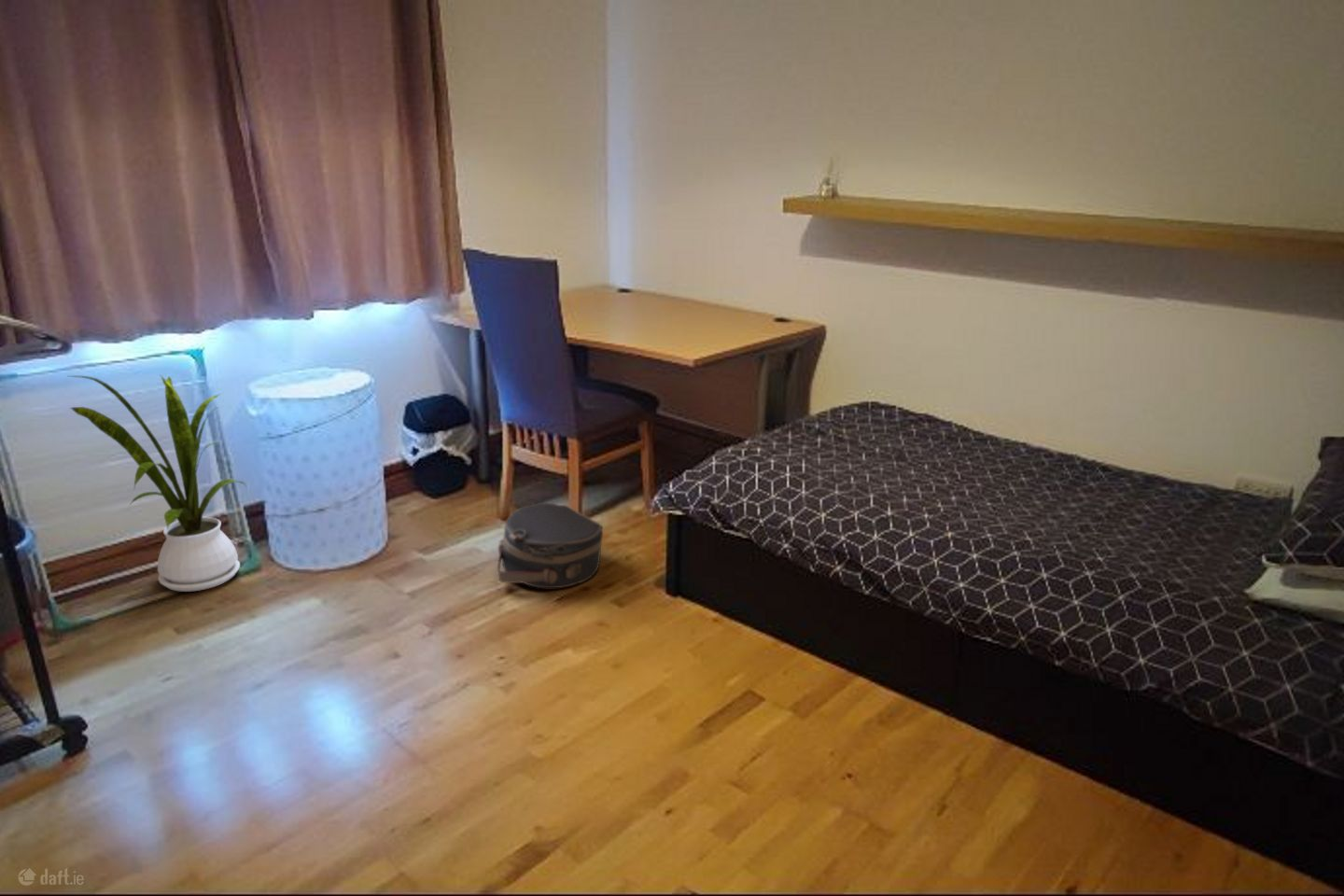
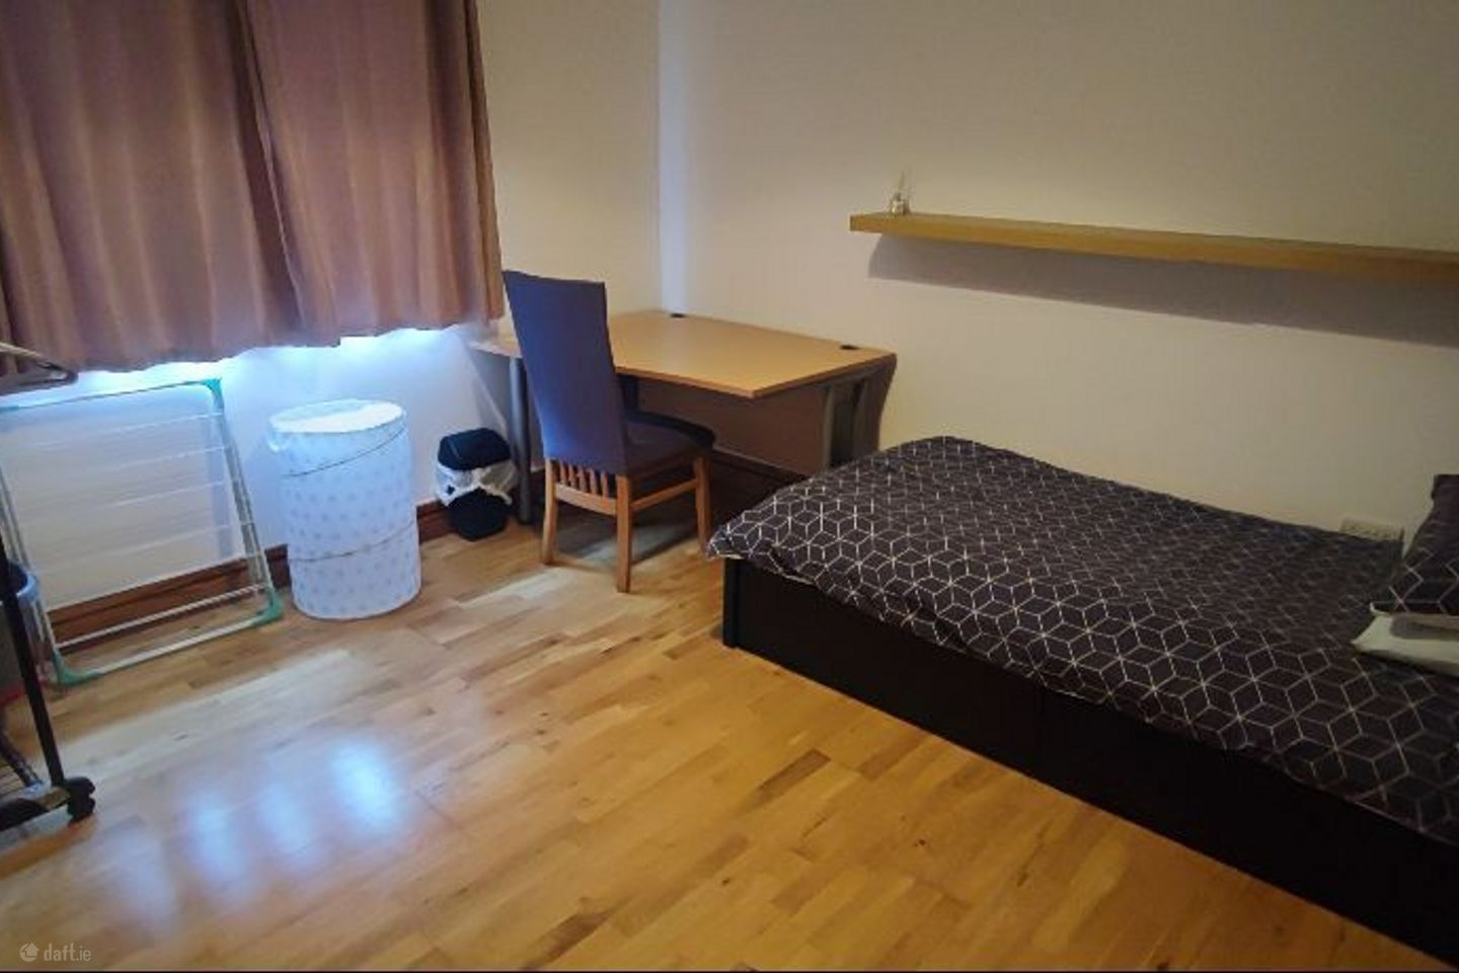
- house plant [68,374,247,593]
- hat box [497,502,604,590]
